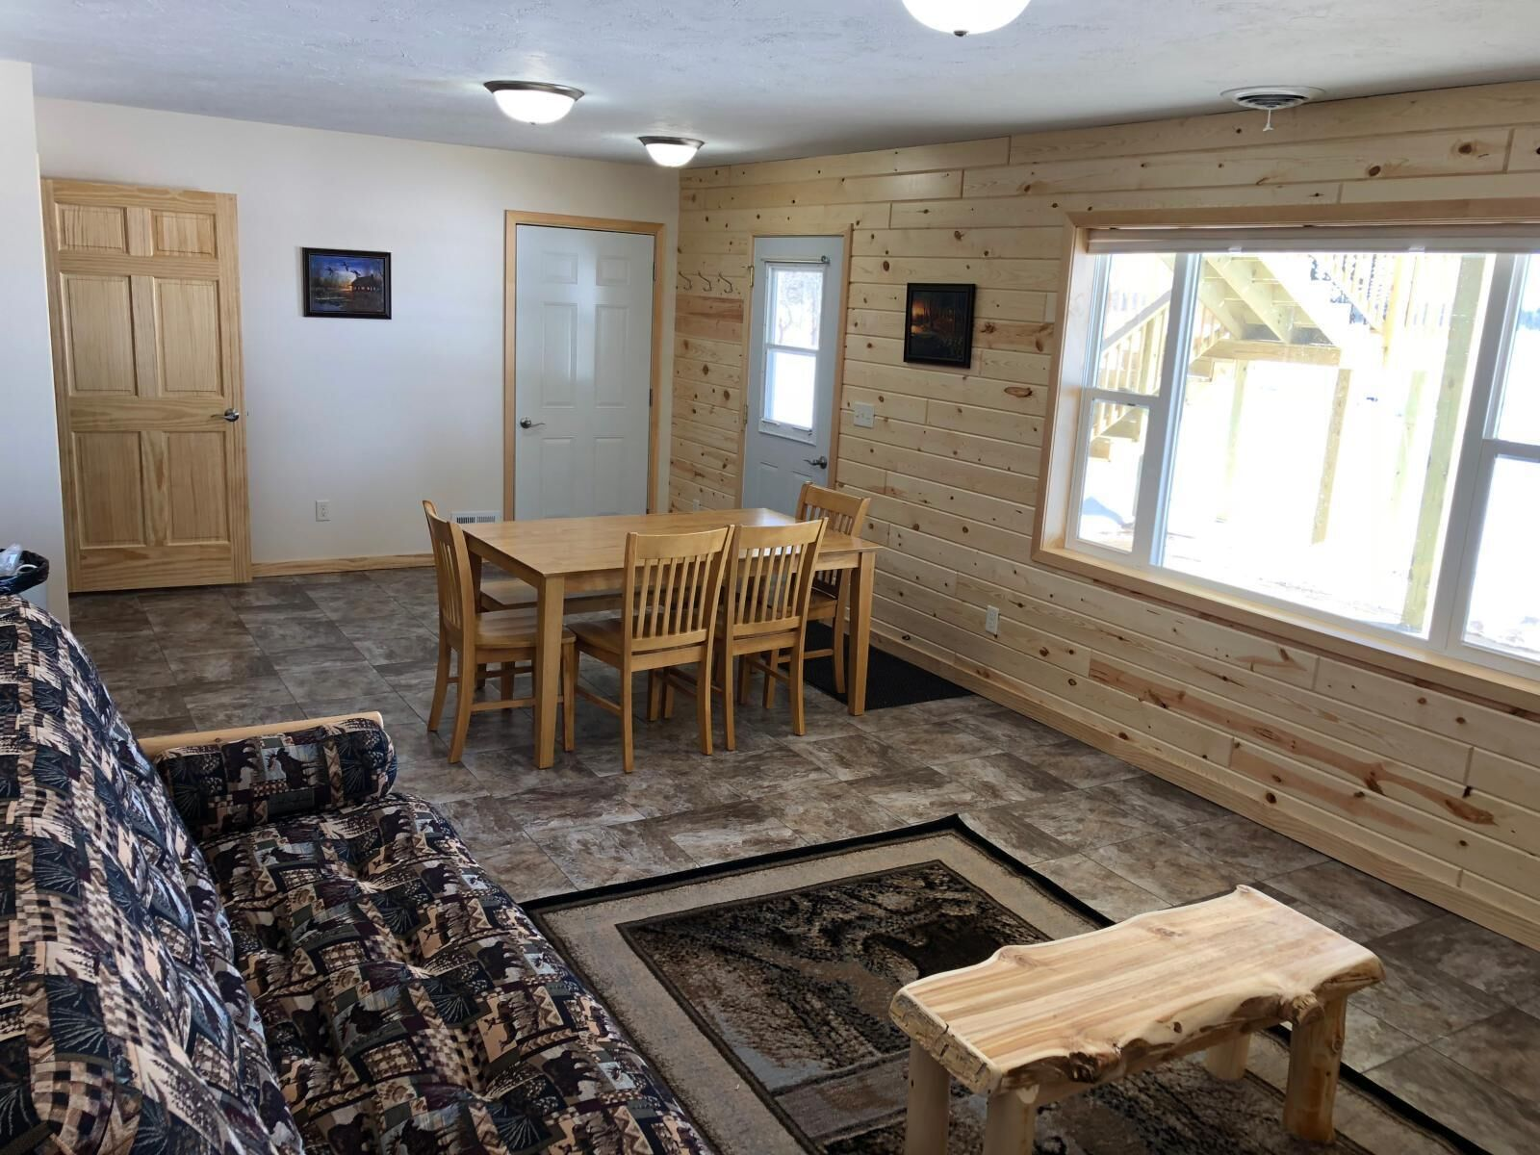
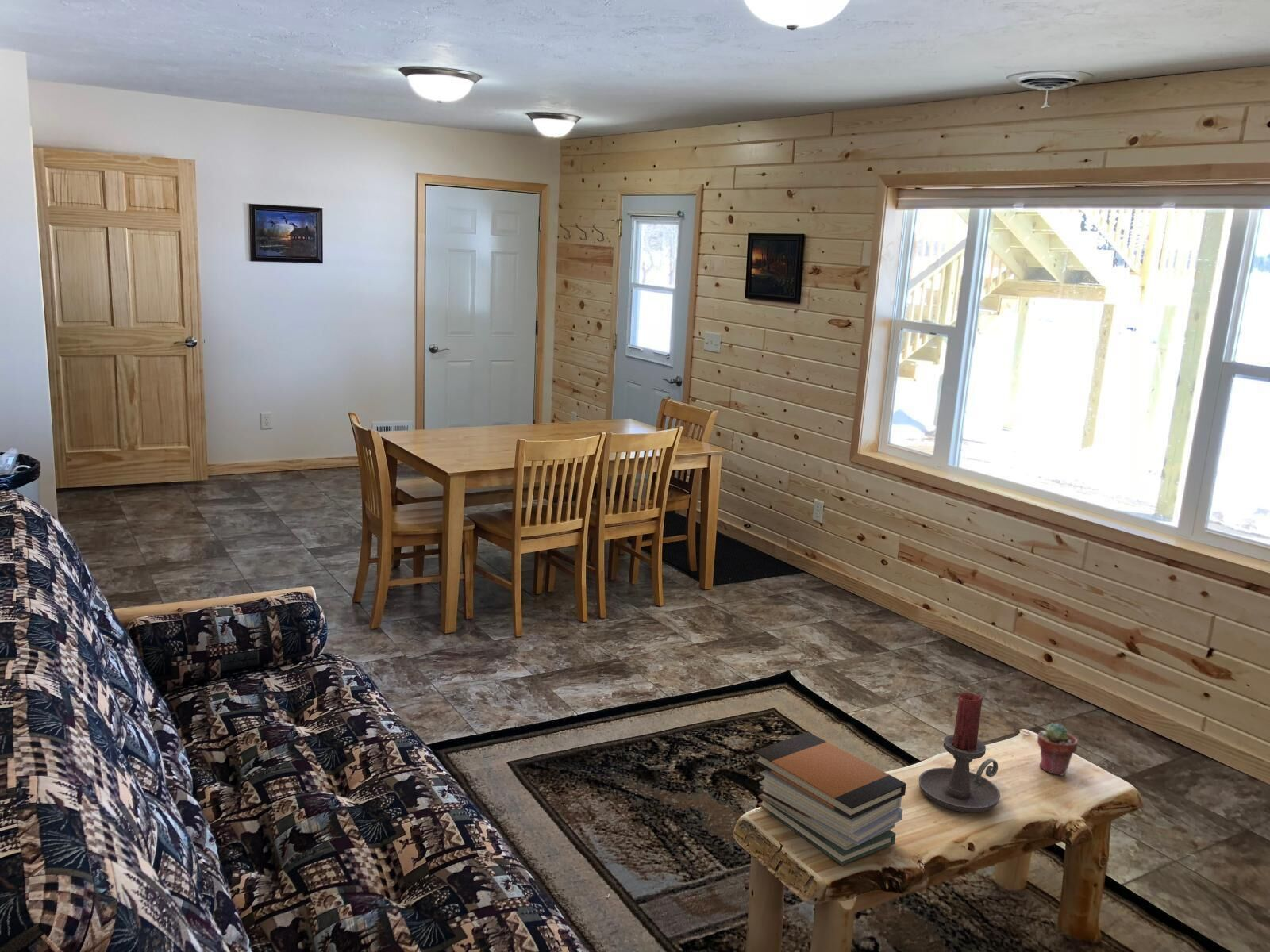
+ book stack [752,731,907,866]
+ potted succulent [1037,722,1078,777]
+ candle holder [918,692,1001,813]
